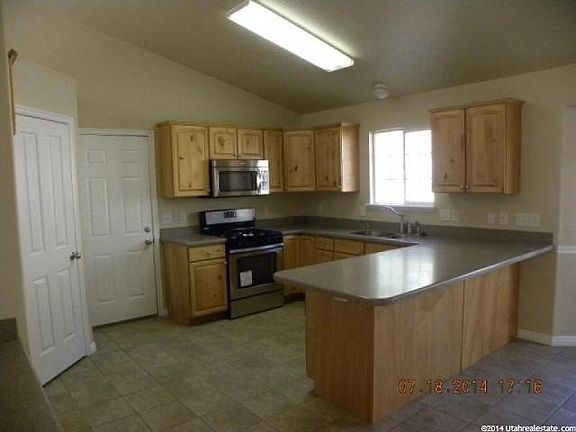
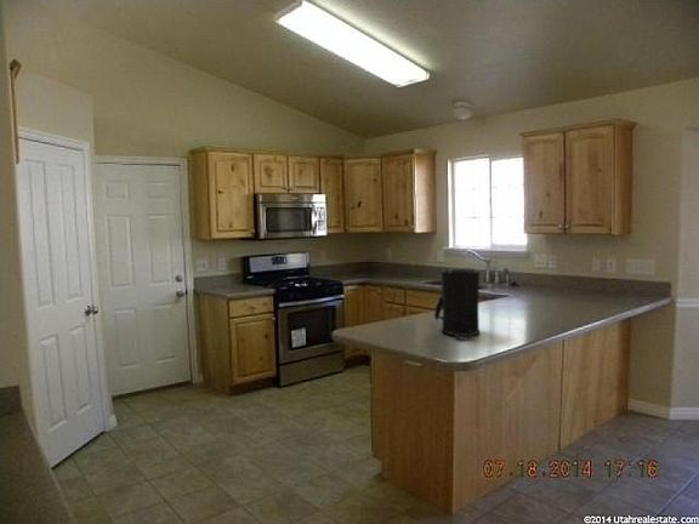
+ coffee maker [433,267,481,341]
